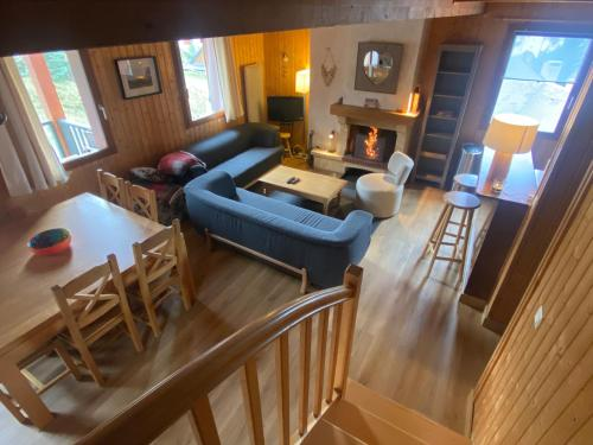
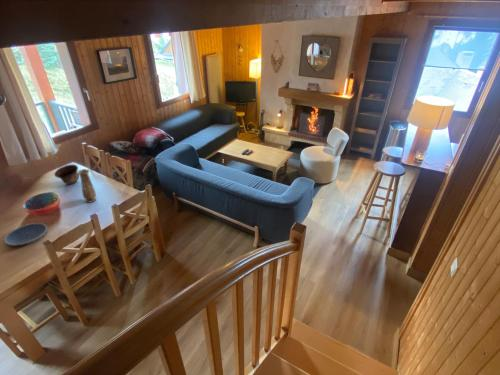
+ vase [77,168,97,204]
+ plate [4,222,48,247]
+ bowl [53,164,80,185]
